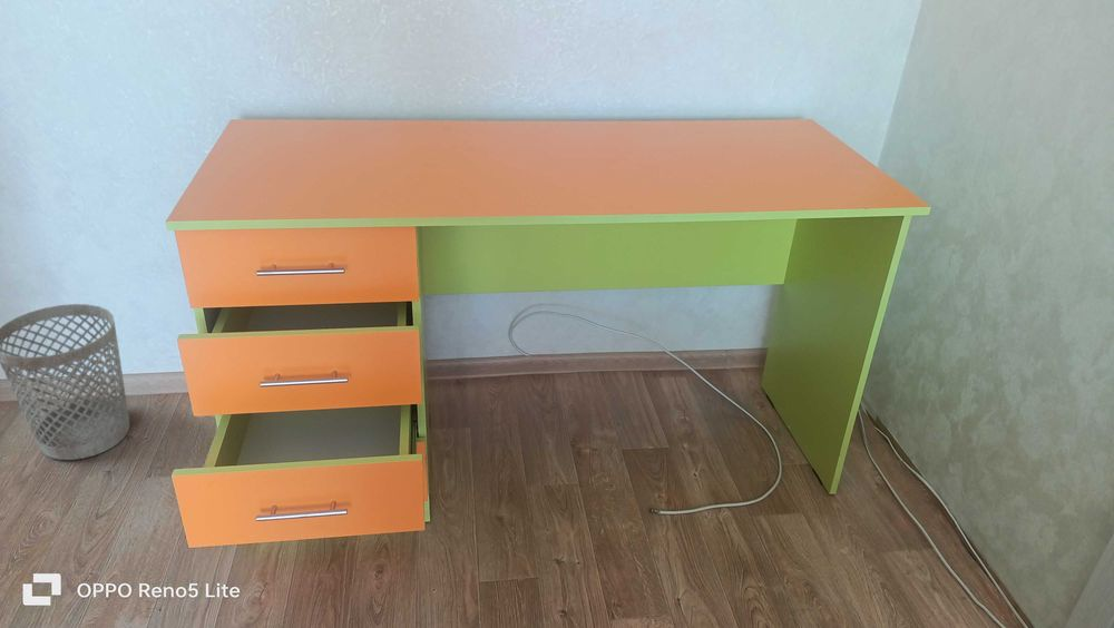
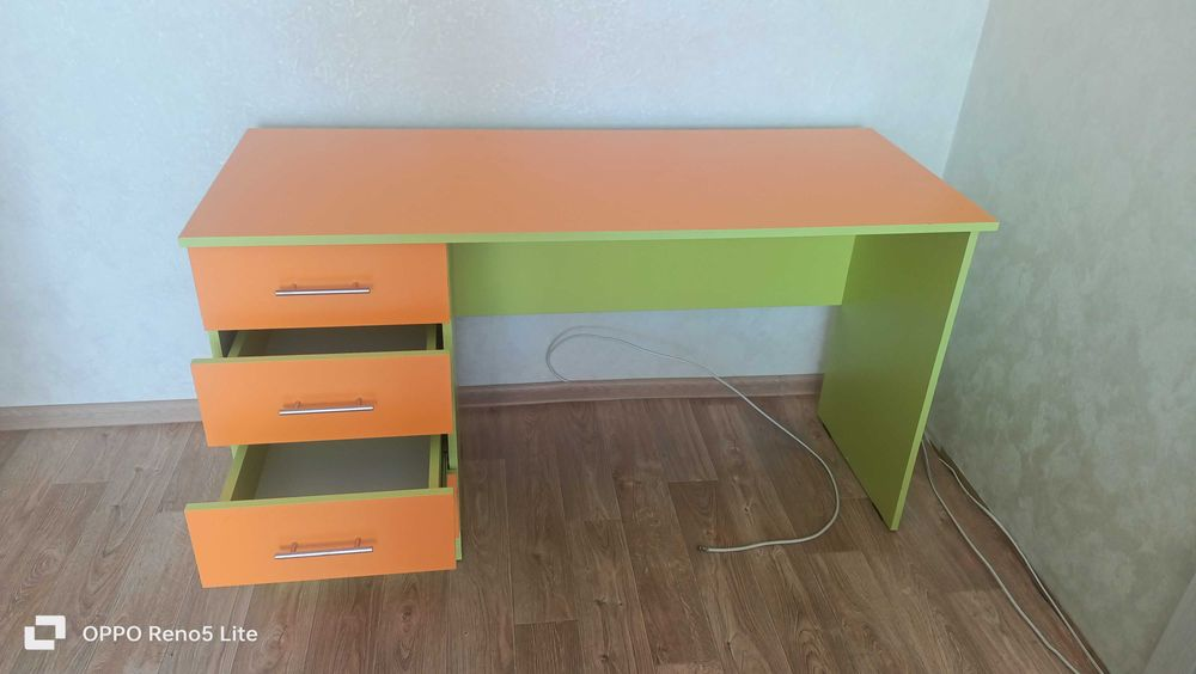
- wastebasket [0,303,130,461]
